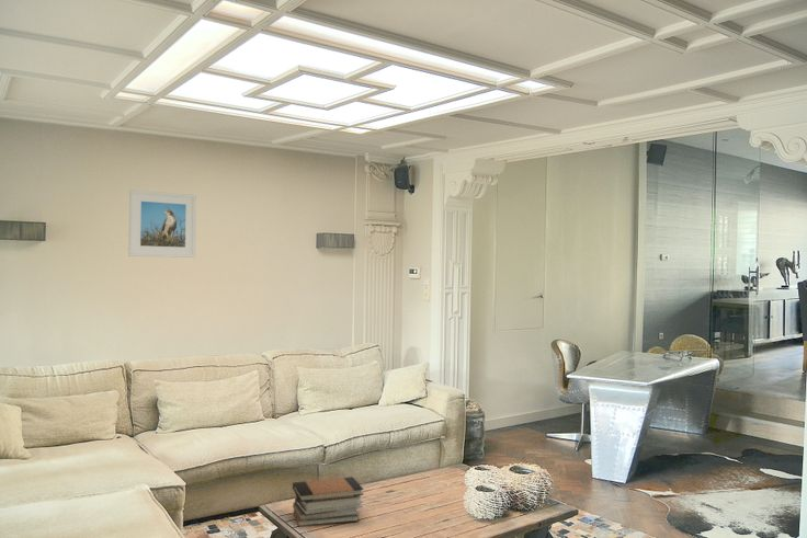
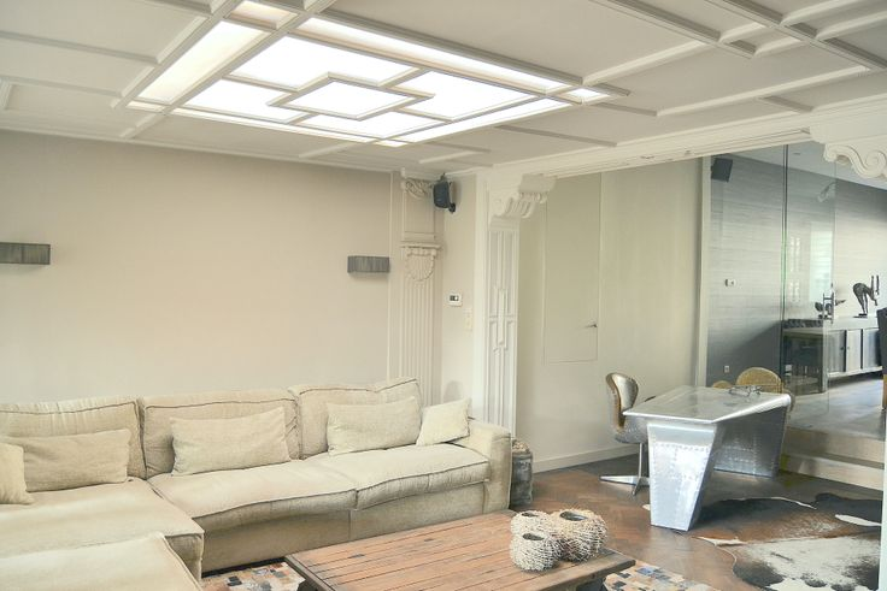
- book stack [292,476,365,528]
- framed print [127,188,197,259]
